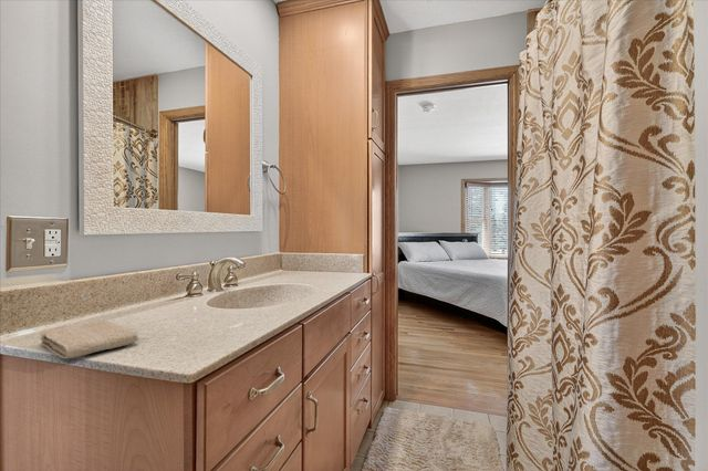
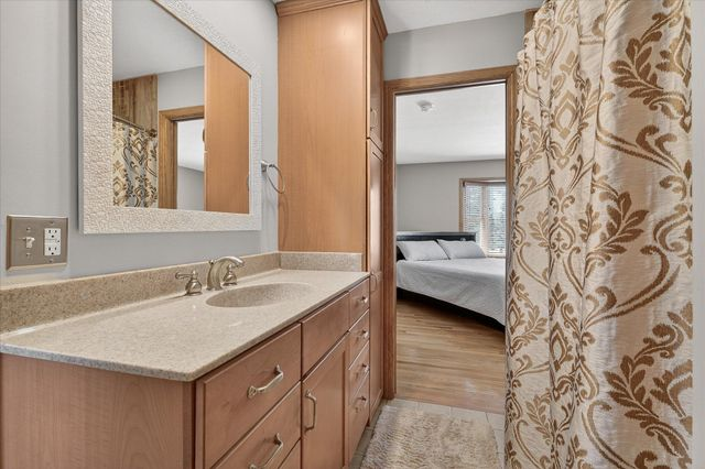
- washcloth [39,318,139,359]
